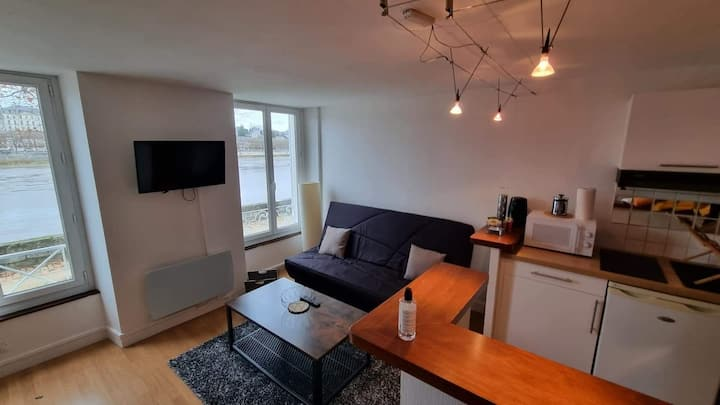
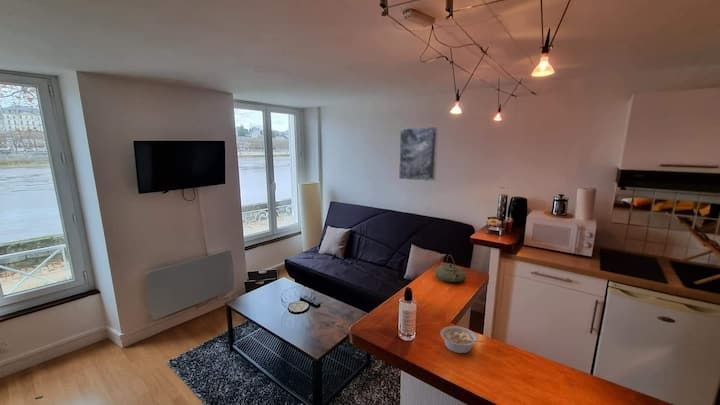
+ legume [440,325,486,354]
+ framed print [398,126,439,182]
+ teapot [434,254,467,283]
